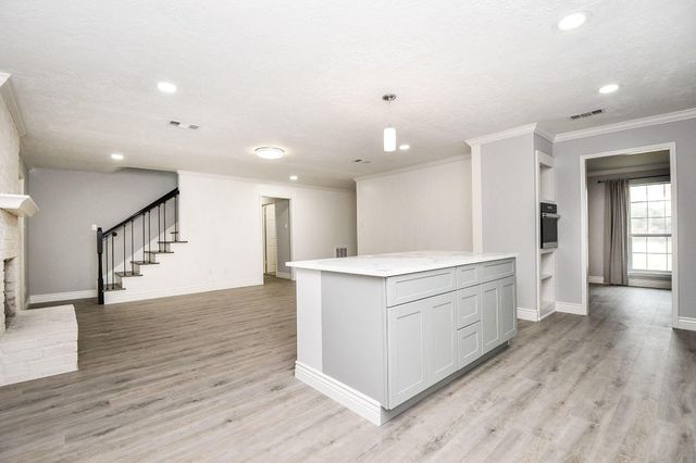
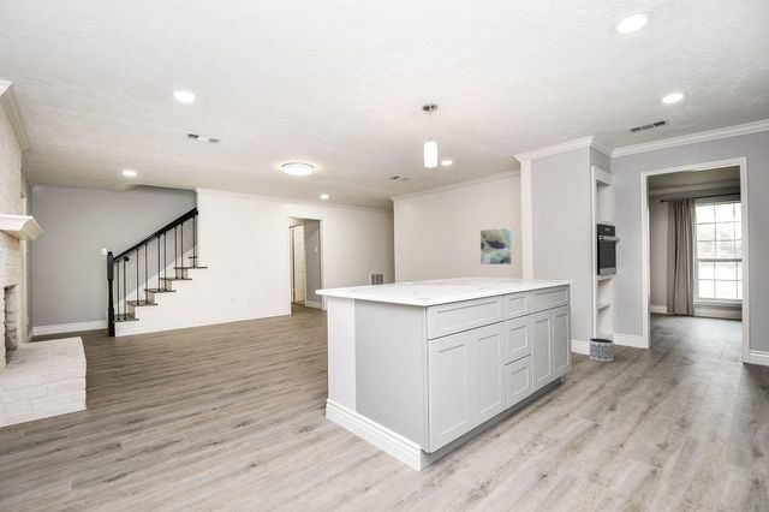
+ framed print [479,227,513,266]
+ planter [589,338,615,363]
